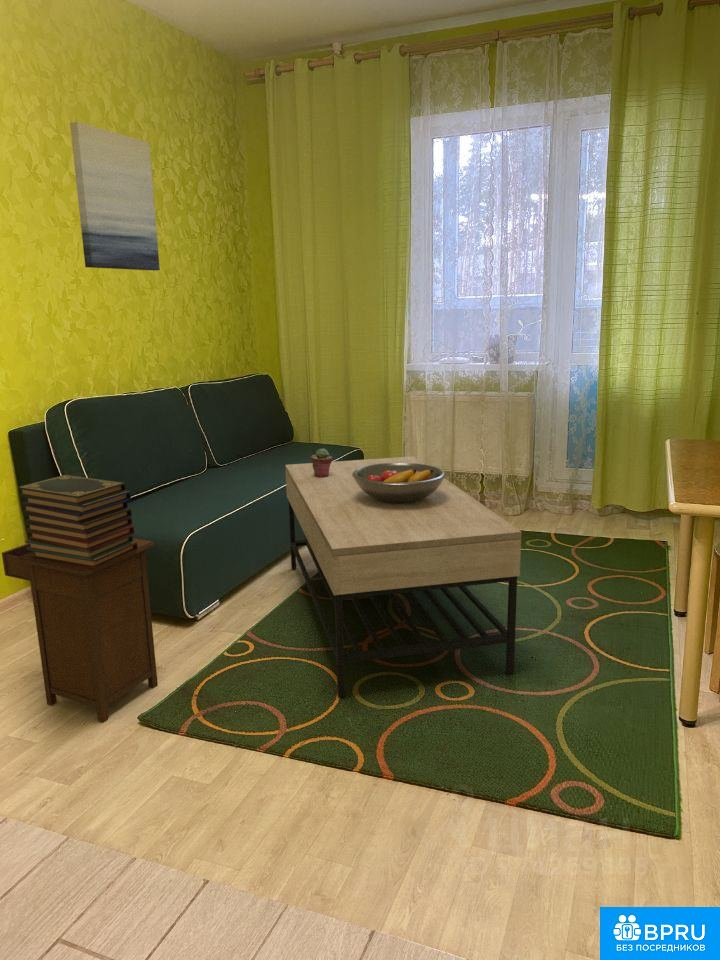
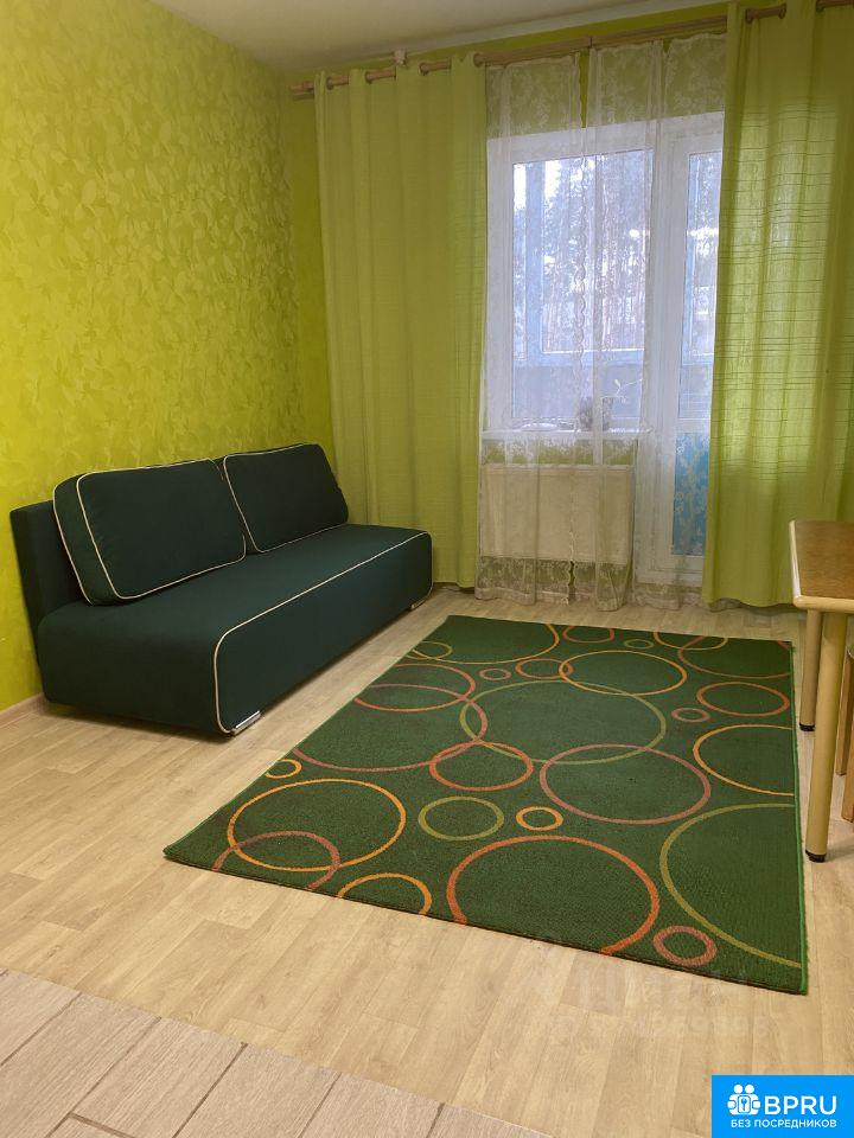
- nightstand [1,537,159,723]
- coffee table [284,456,522,698]
- book stack [17,474,138,569]
- potted succulent [310,447,333,478]
- fruit bowl [352,463,447,503]
- wall art [69,121,161,271]
